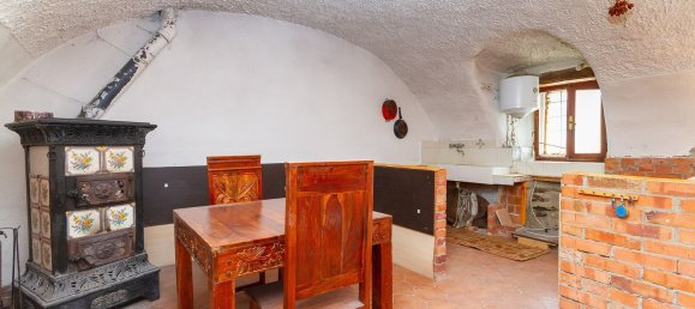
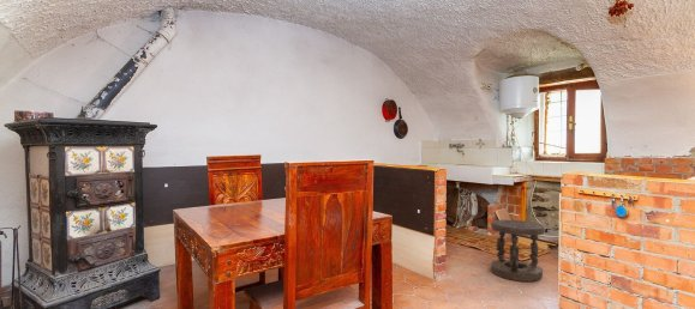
+ stool [490,219,545,283]
